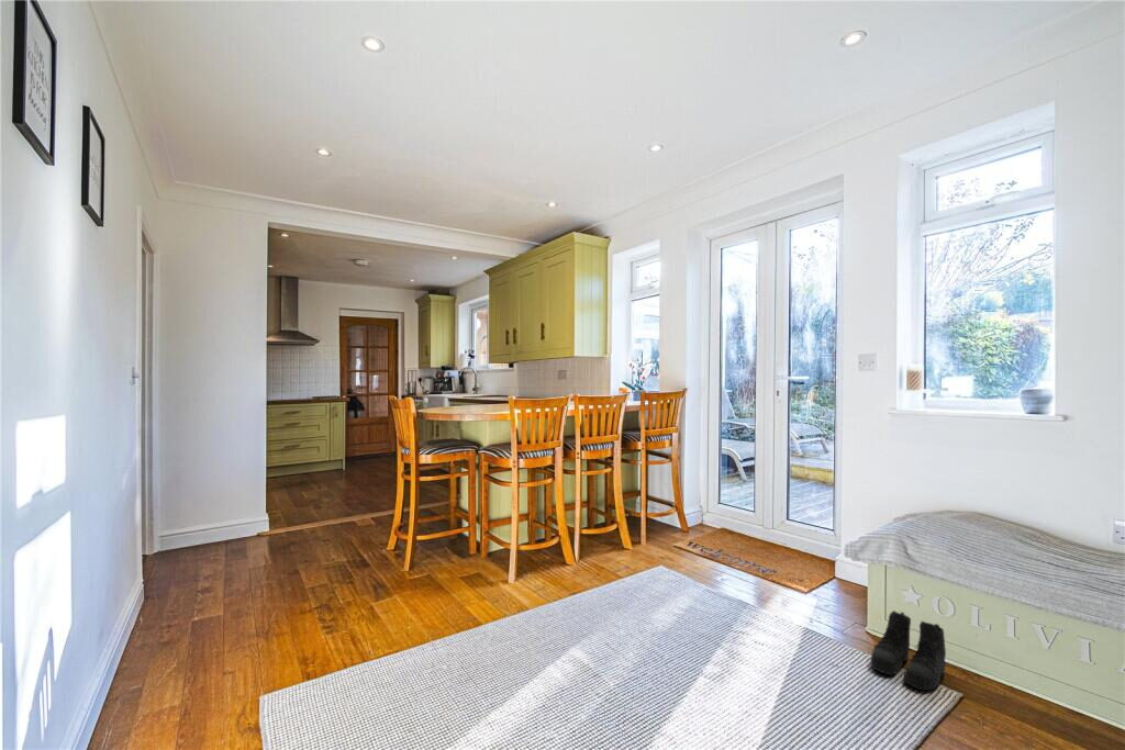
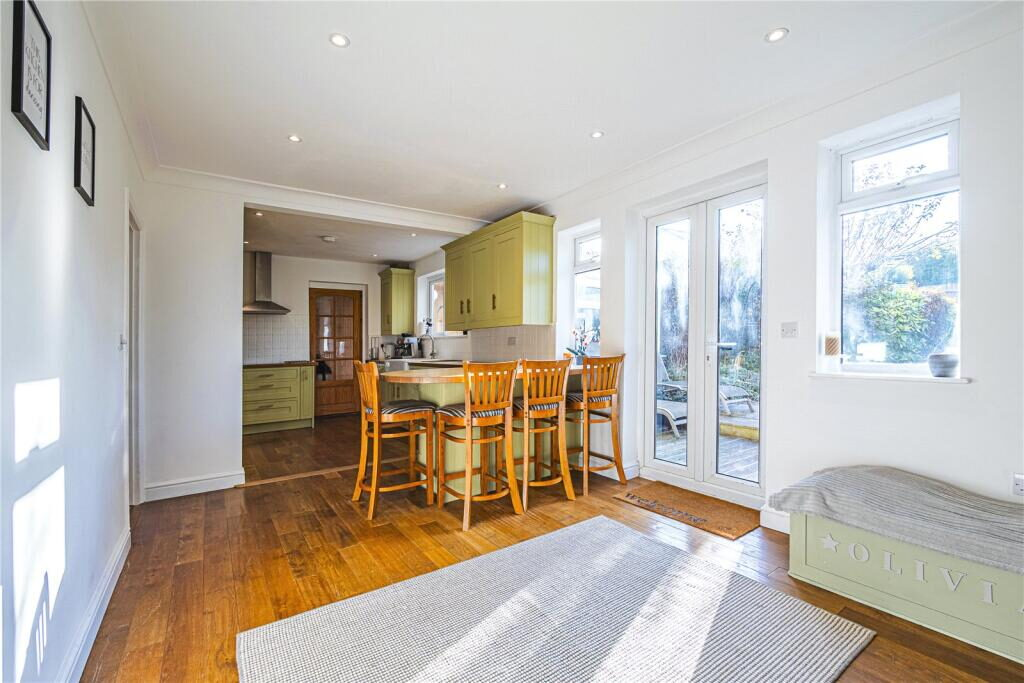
- boots [870,609,947,692]
